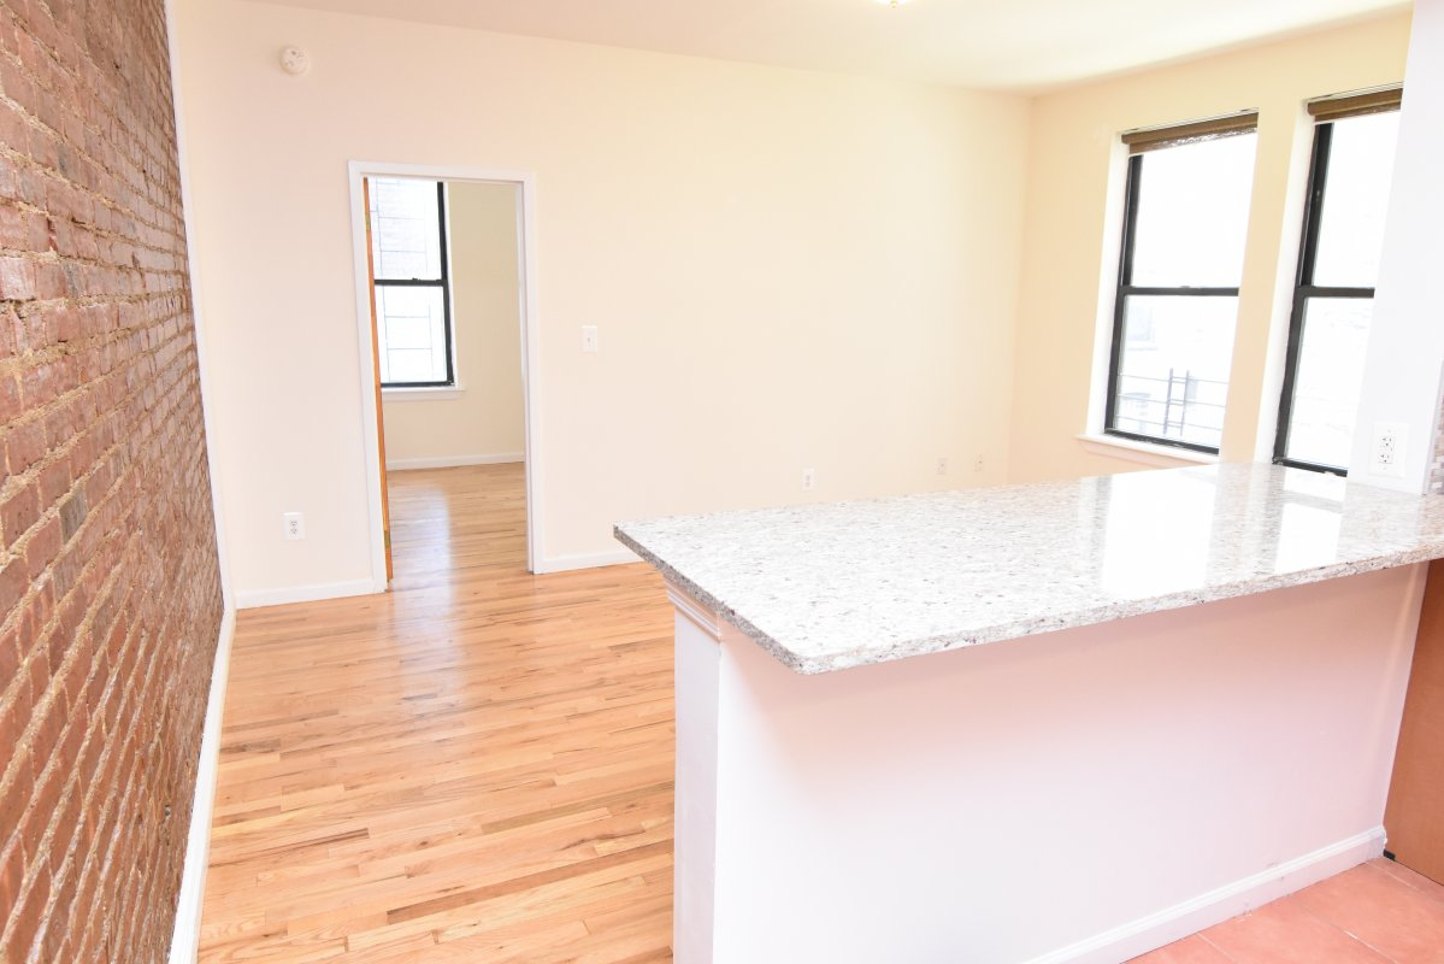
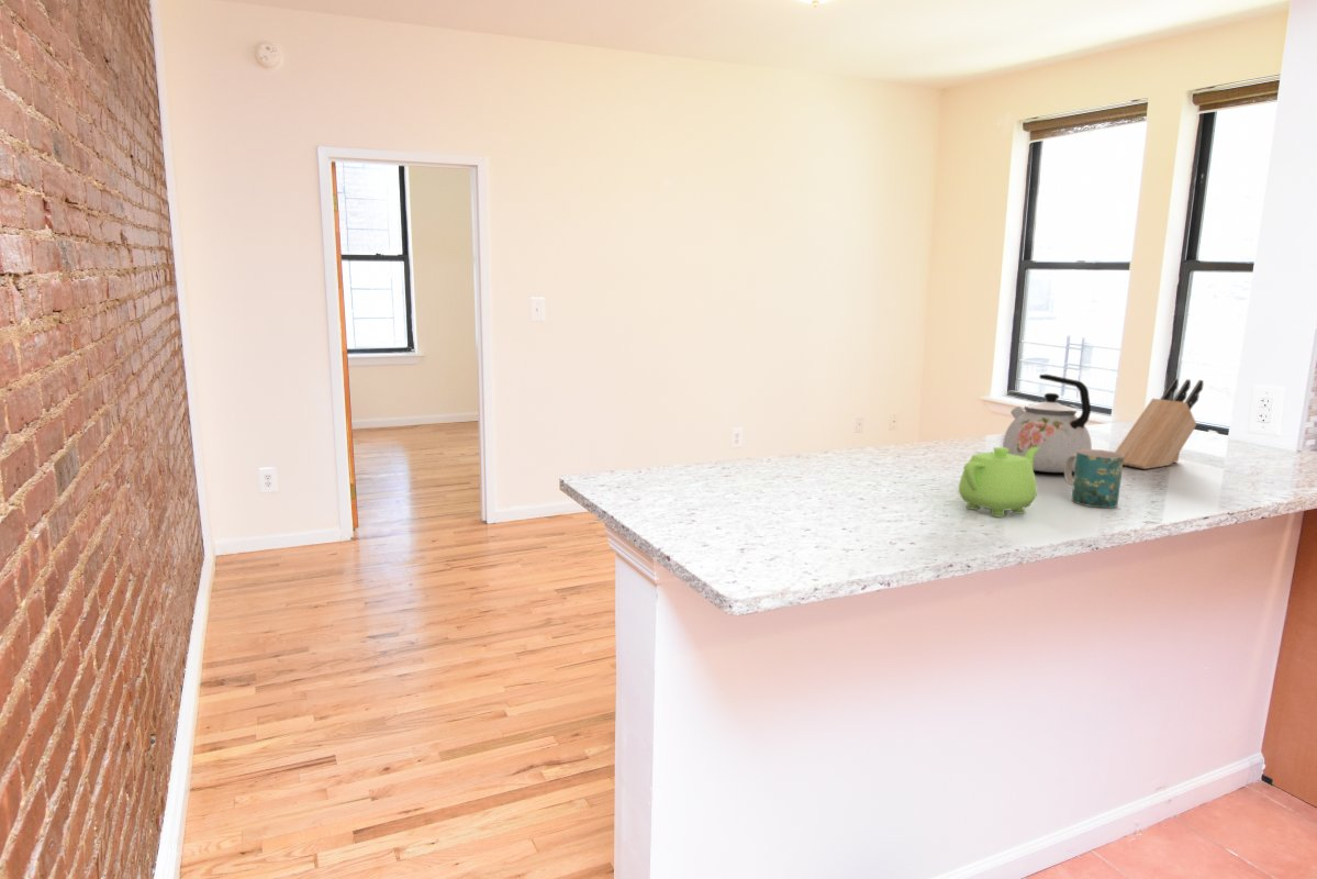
+ teapot [958,446,1039,519]
+ knife block [1114,378,1204,470]
+ kettle [1002,374,1093,474]
+ mug [1063,448,1124,509]
